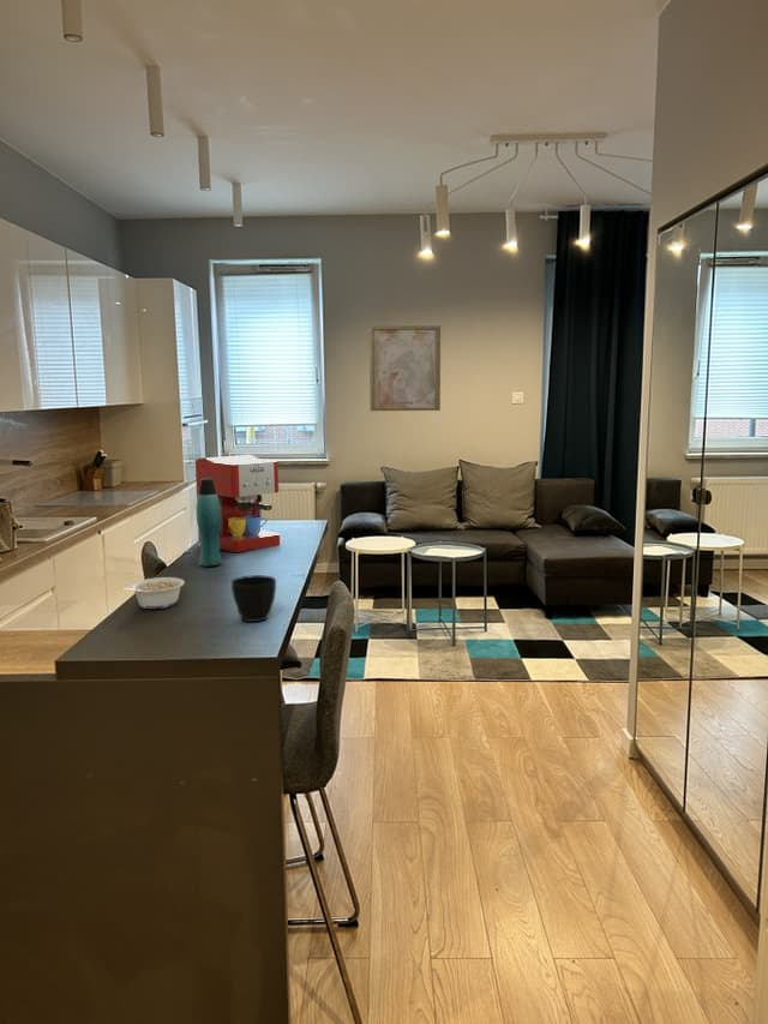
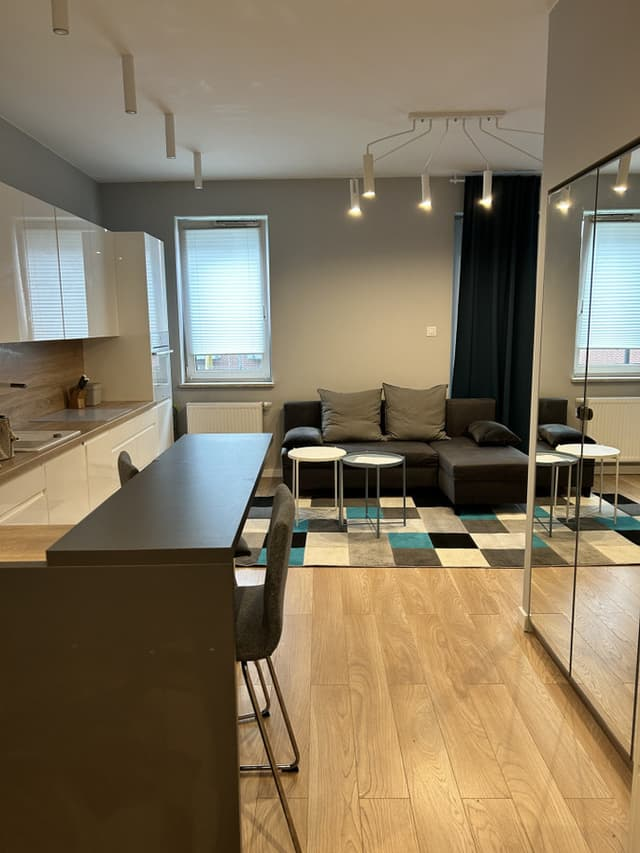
- coffee maker [194,454,281,553]
- wall art [368,324,442,412]
- cup [230,574,277,623]
- legume [120,576,186,610]
- bottle [196,478,223,568]
